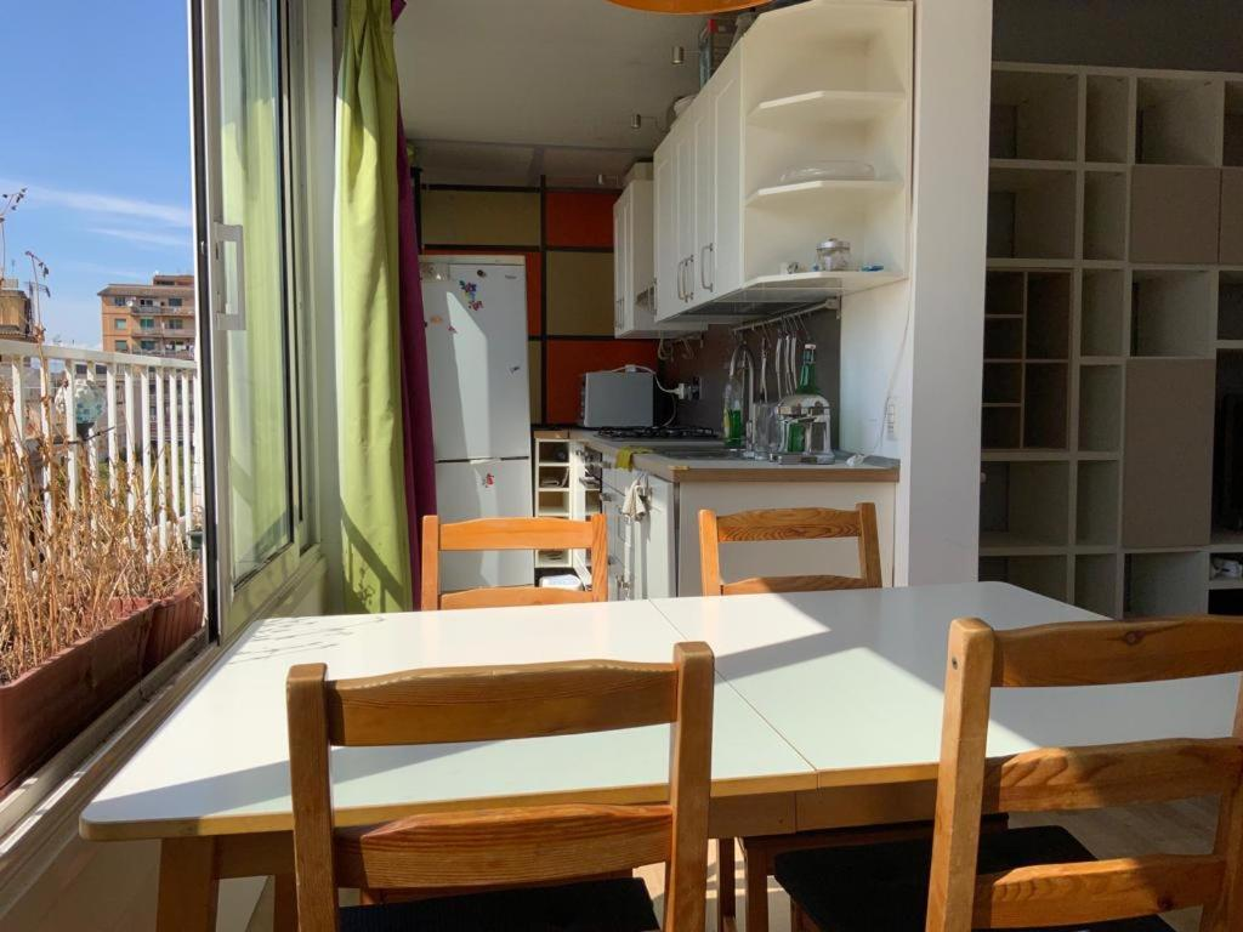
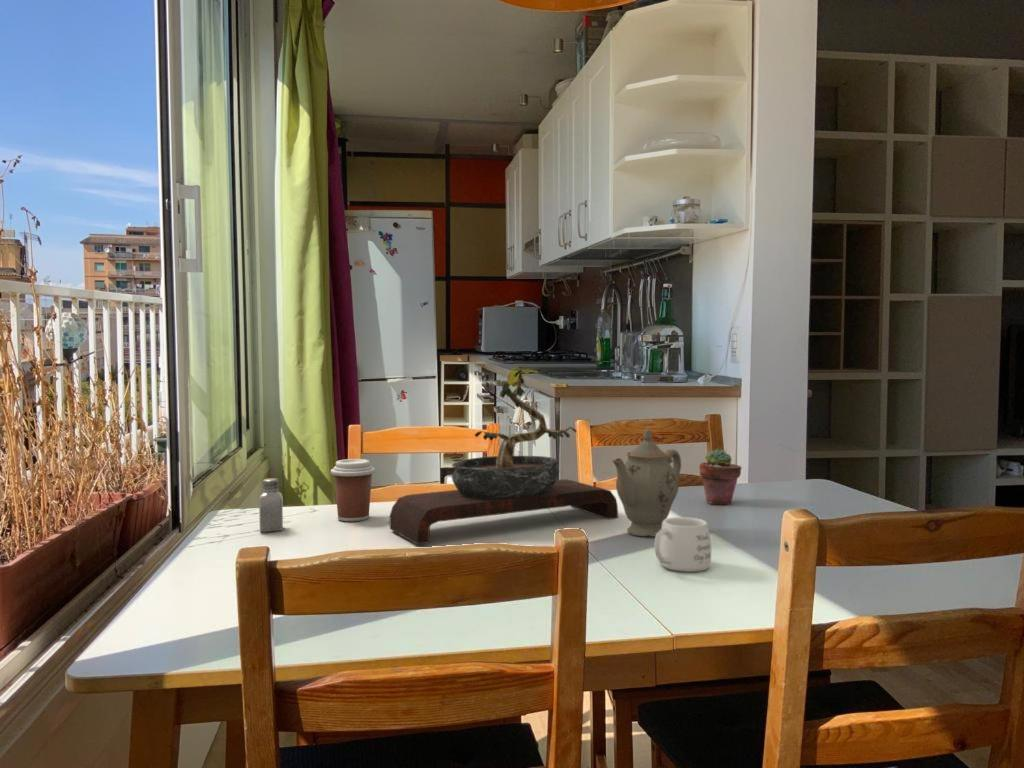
+ coffee cup [330,458,376,522]
+ saltshaker [258,477,284,533]
+ potted succulent [698,448,743,505]
+ bonsai tree [389,369,619,545]
+ mug [653,516,712,573]
+ chinaware [611,428,682,538]
